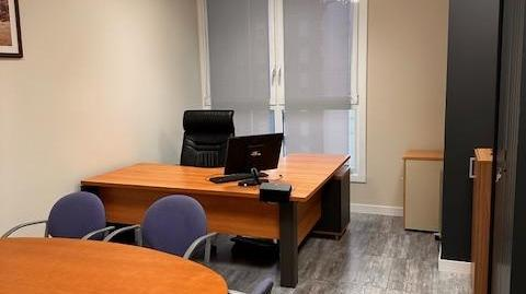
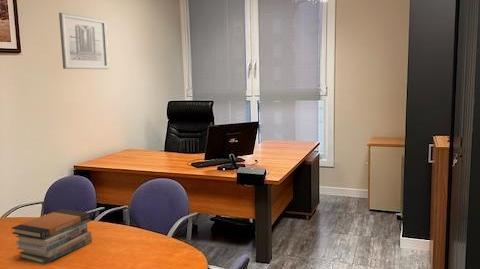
+ wall art [58,12,110,70]
+ book stack [11,208,93,265]
